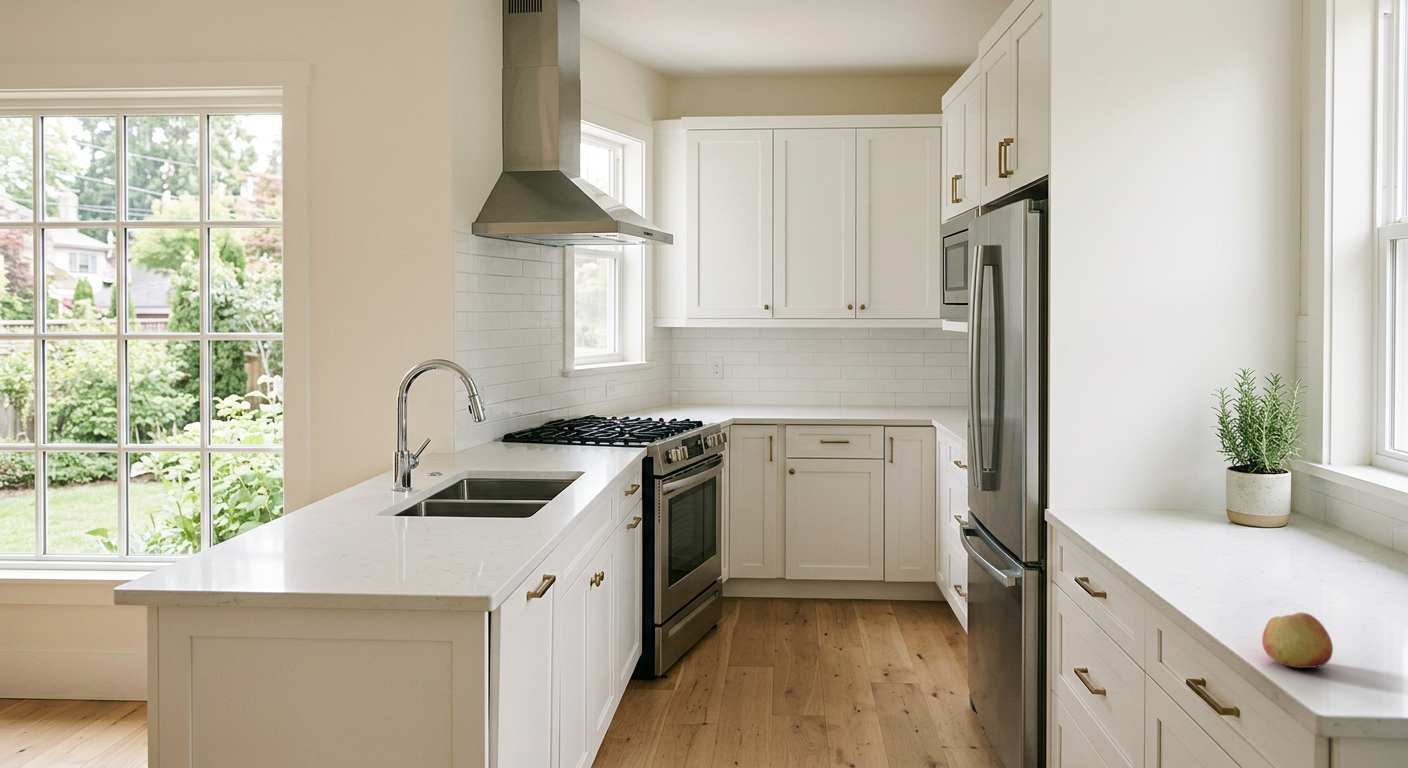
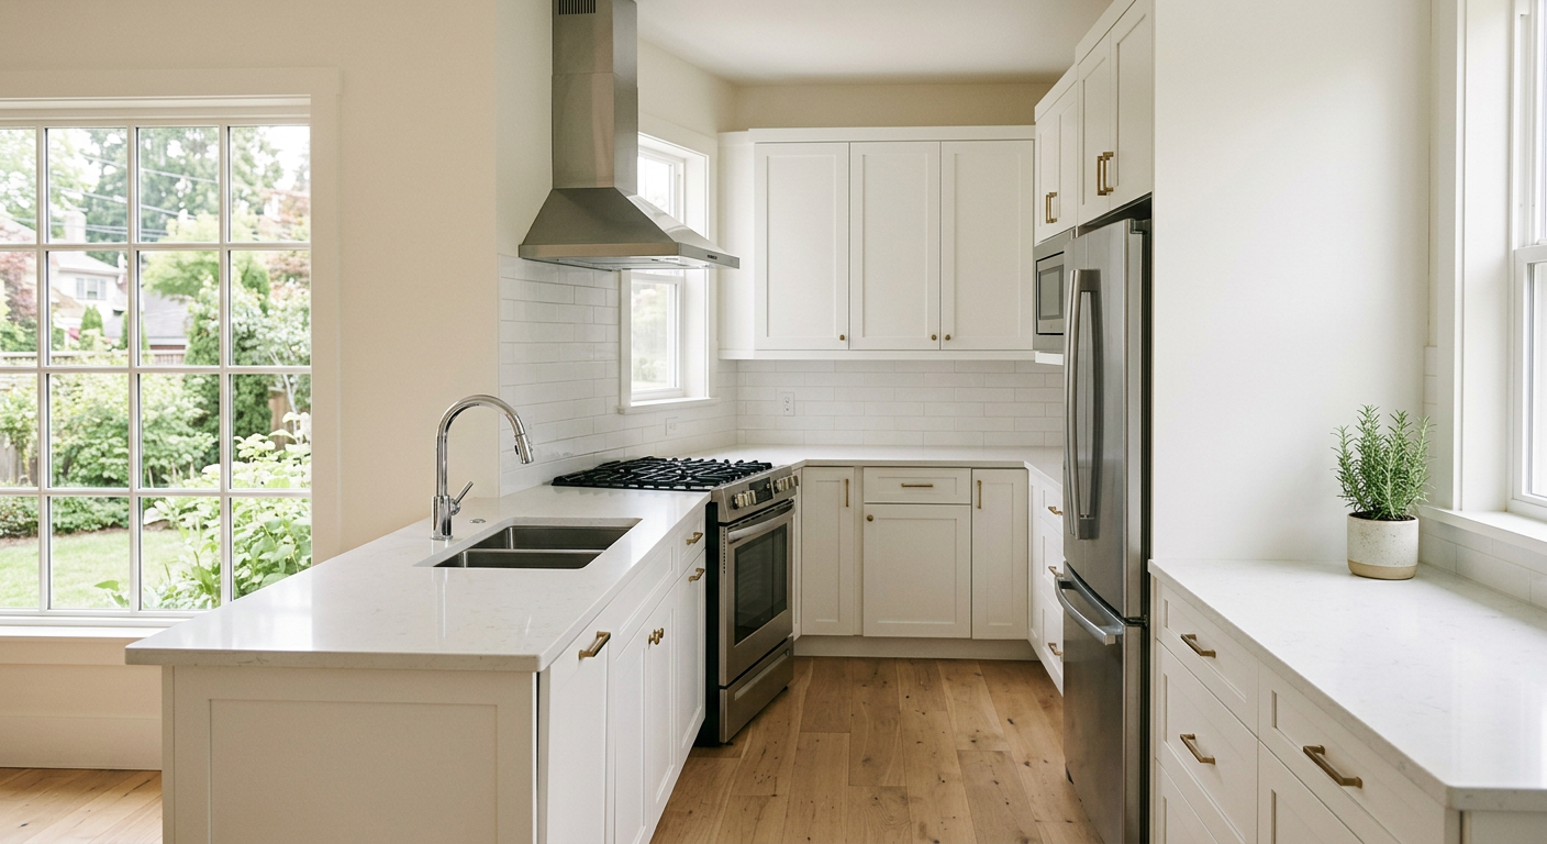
- apple [1261,612,1334,669]
